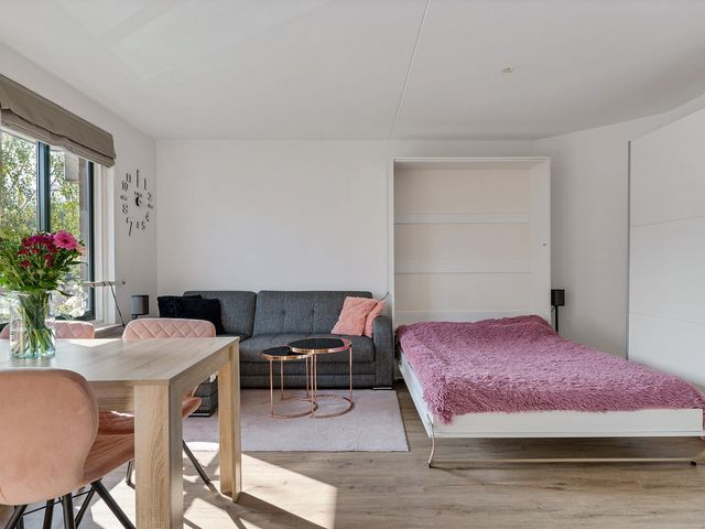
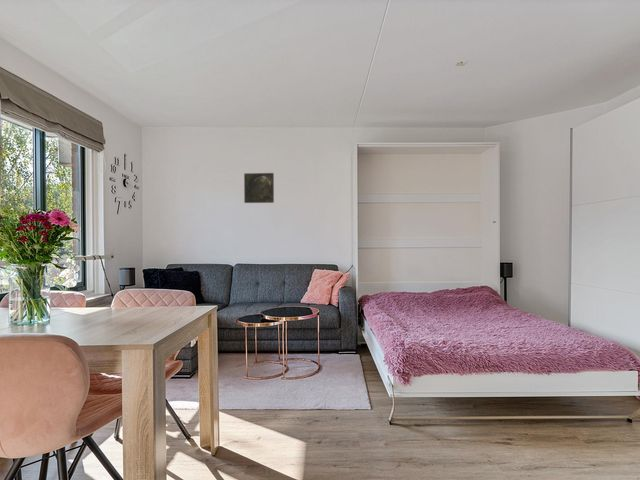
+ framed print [243,172,275,204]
